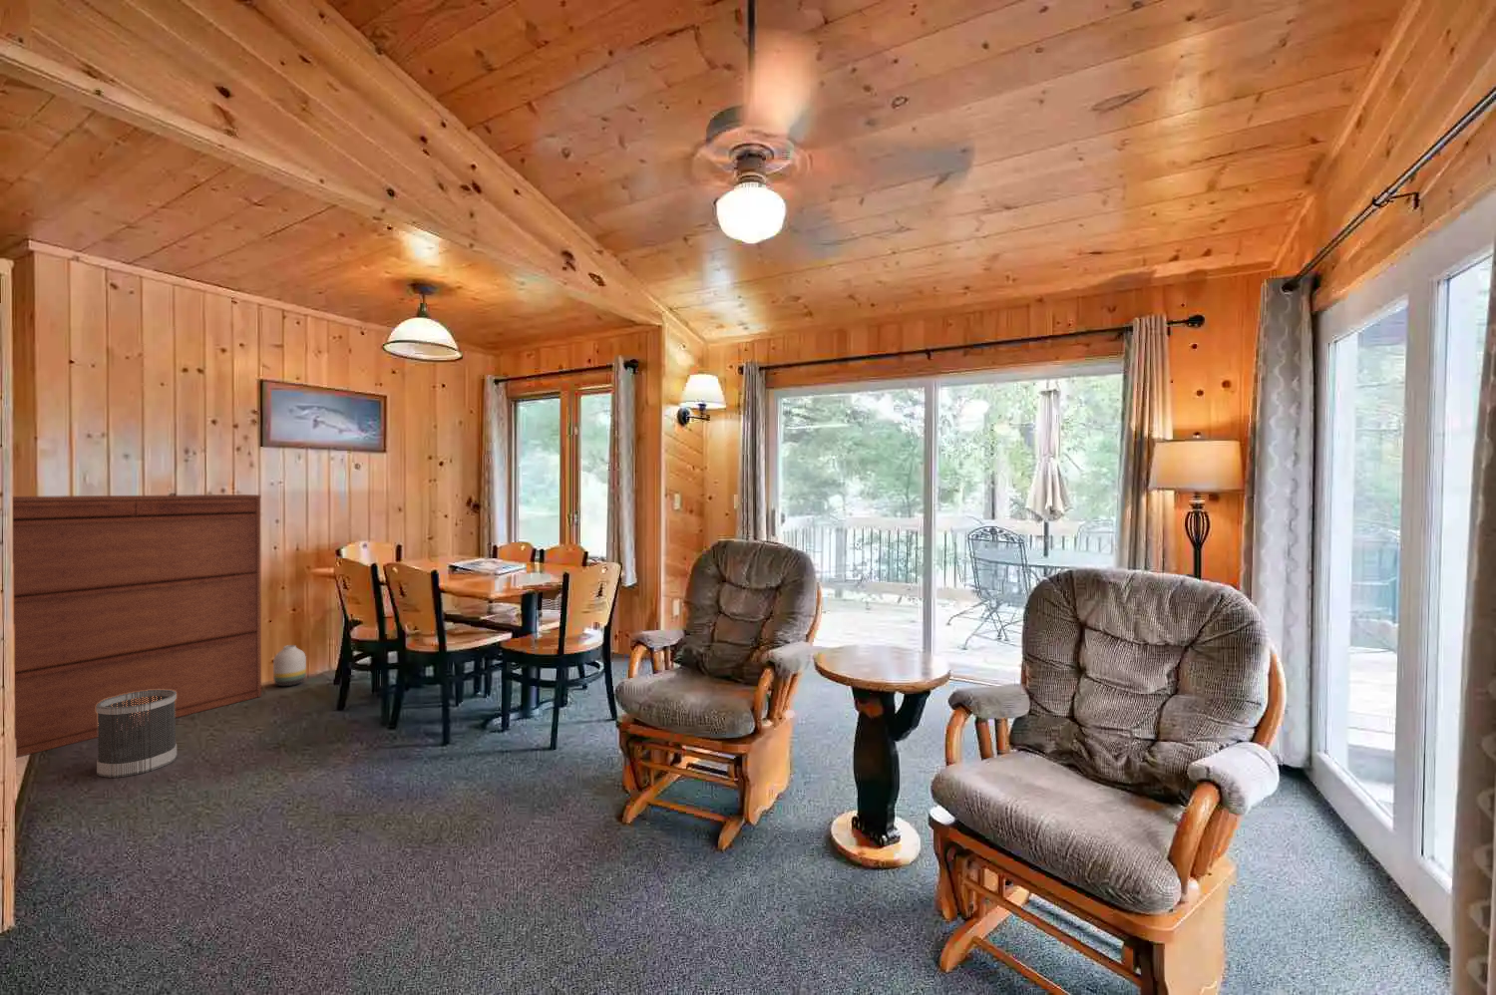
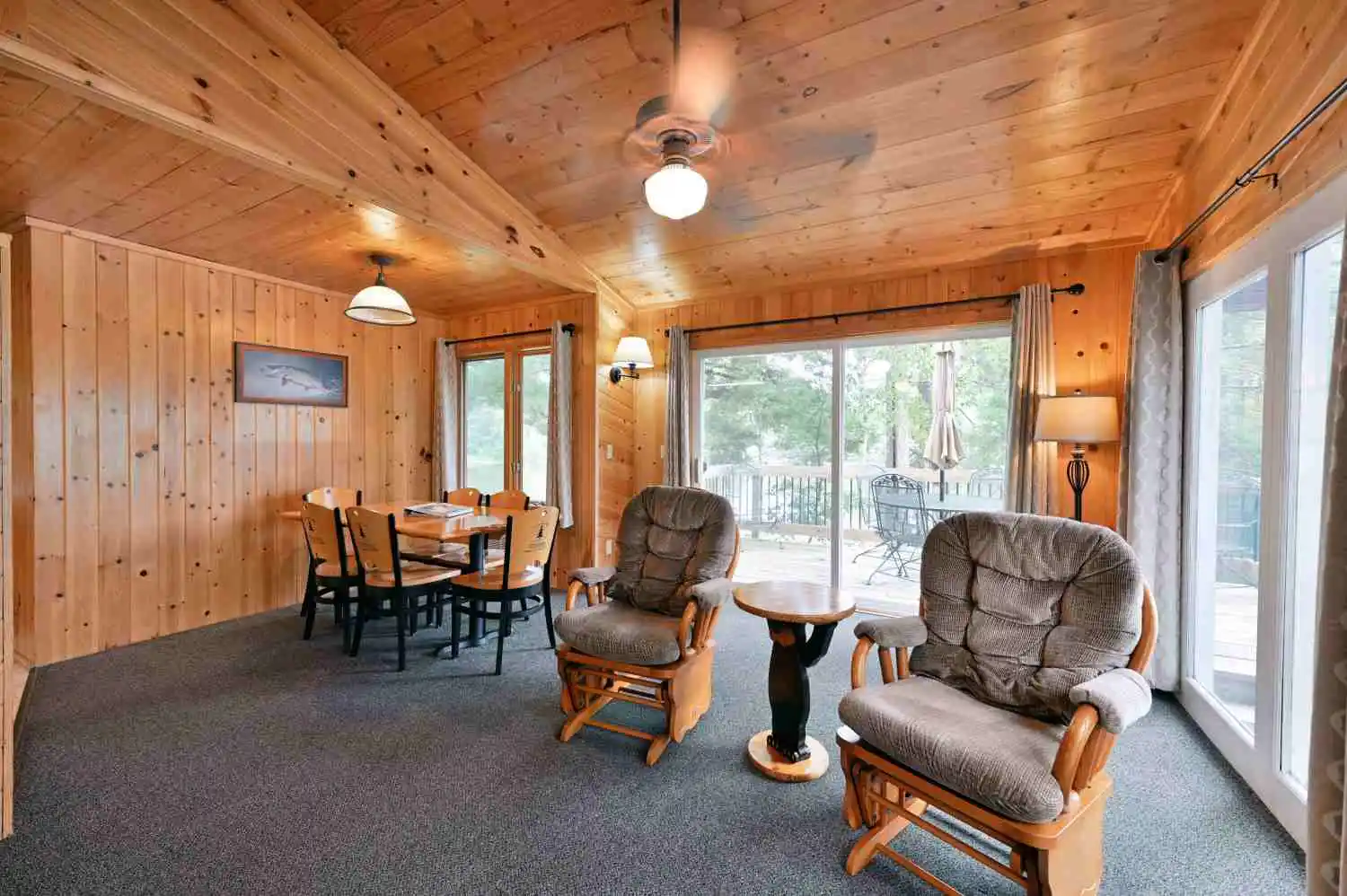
- wastebasket [96,689,178,778]
- dresser [12,493,262,758]
- vase [272,644,308,687]
